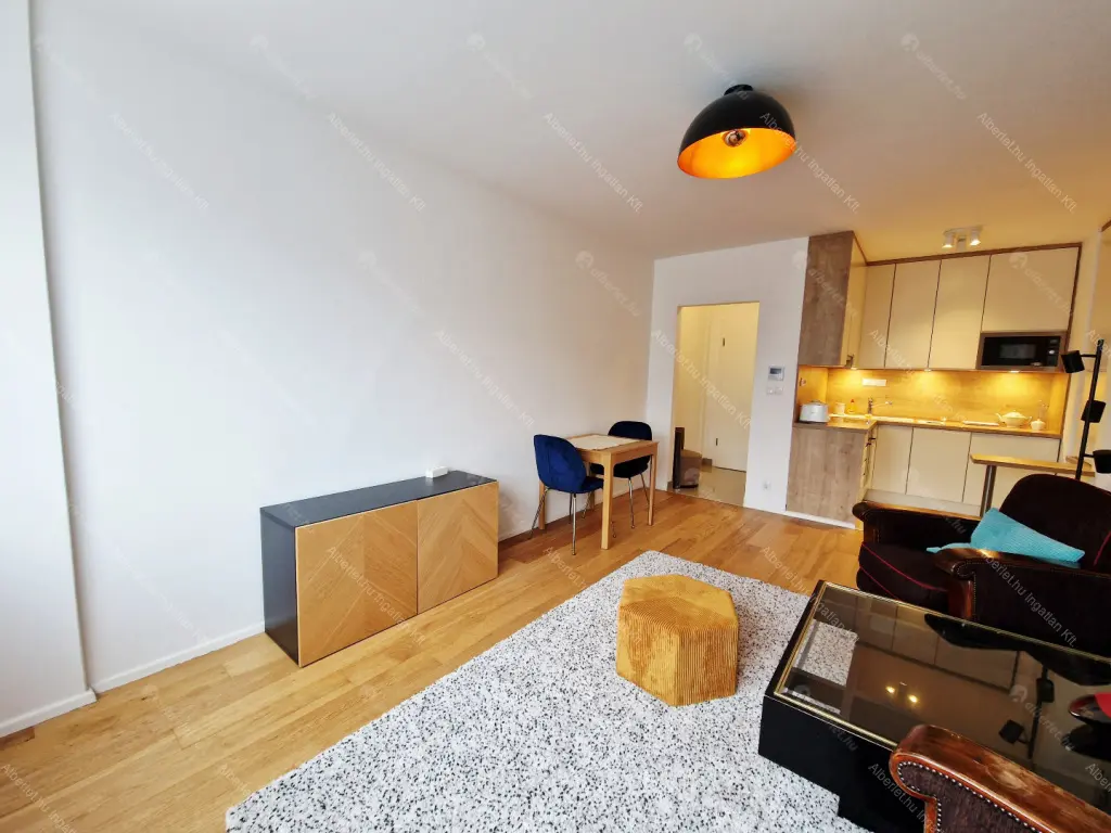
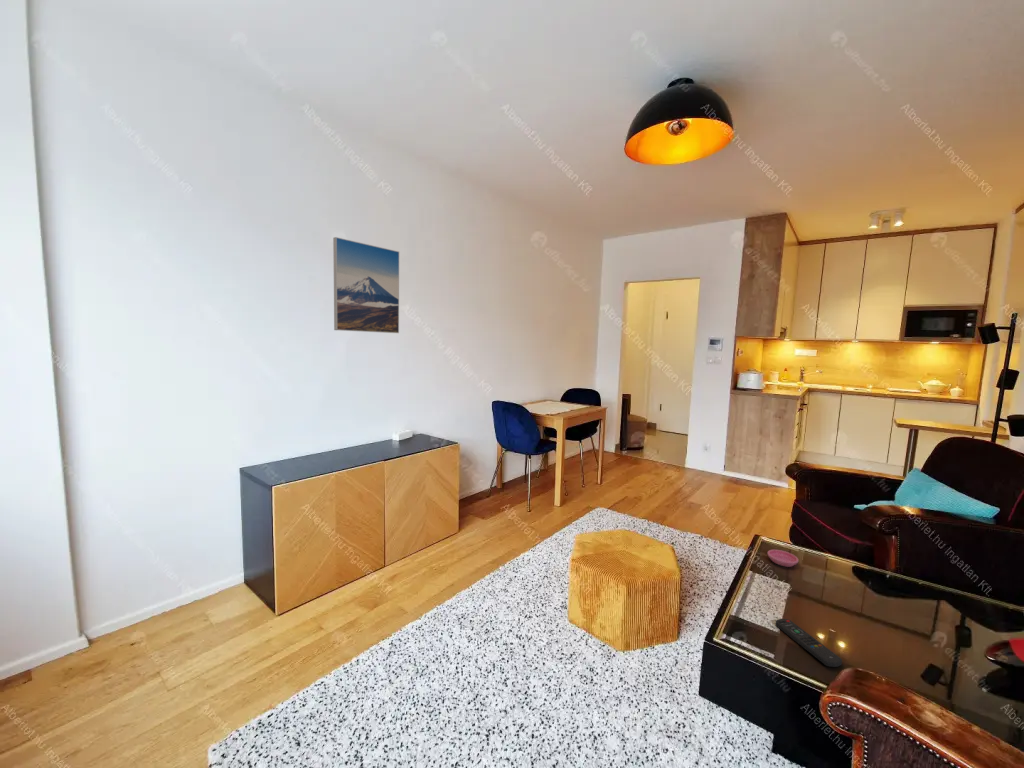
+ saucer [767,549,799,568]
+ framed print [332,236,400,334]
+ remote control [775,618,843,668]
